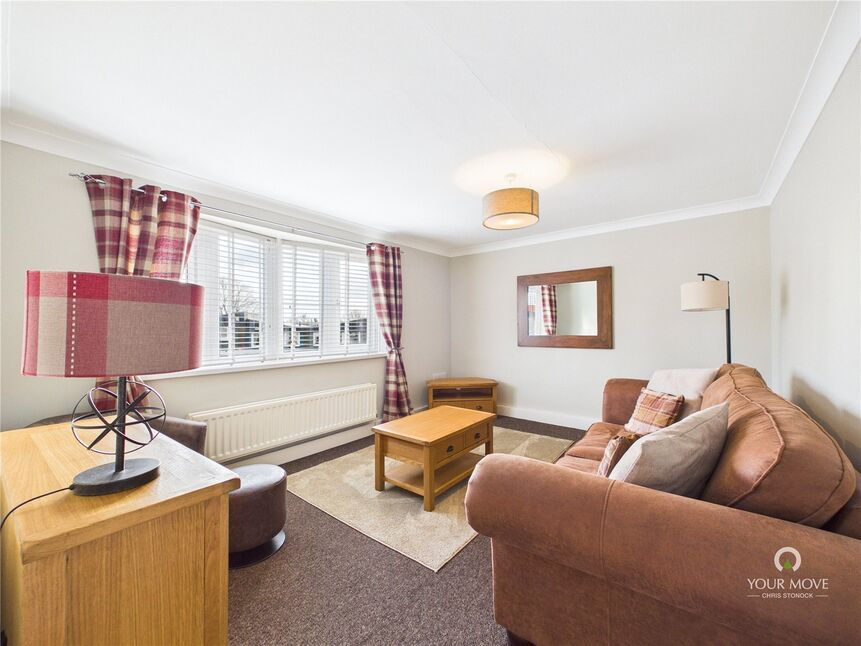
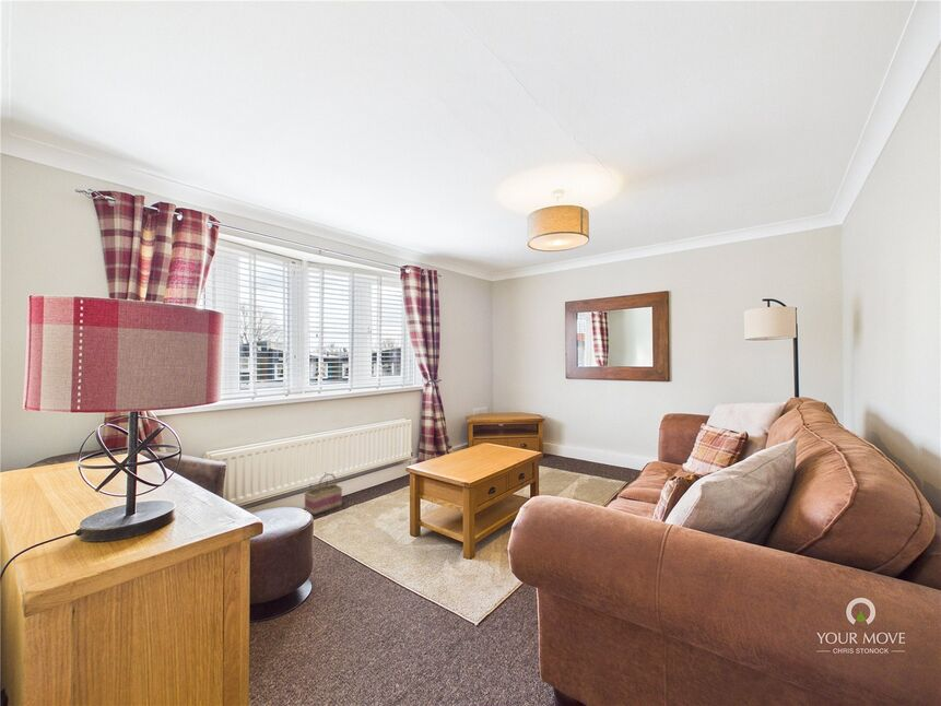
+ basket [303,472,343,516]
